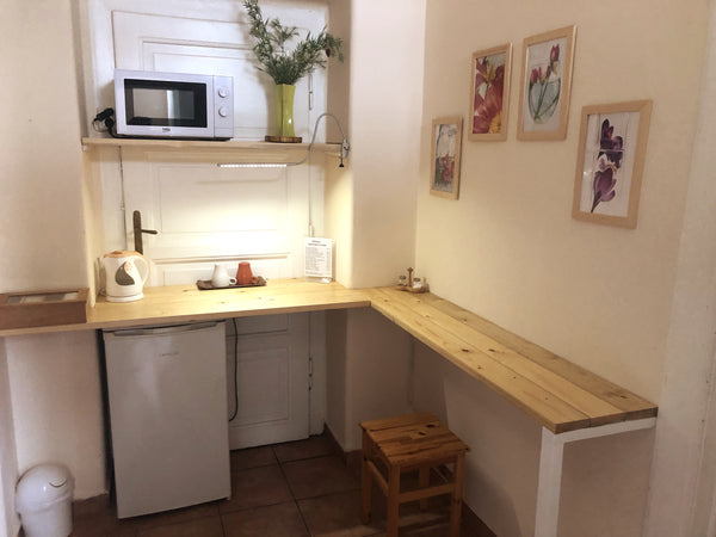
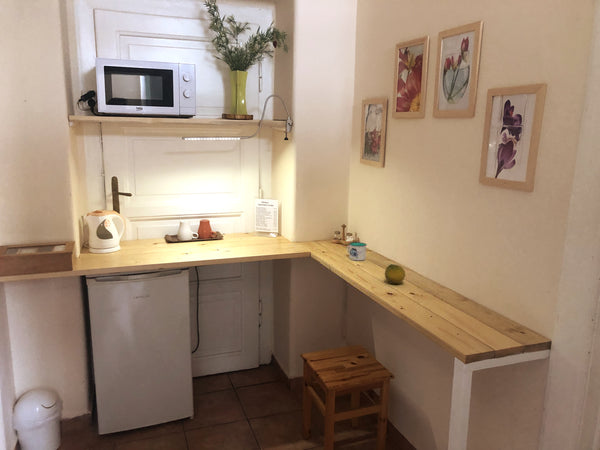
+ fruit [384,263,406,285]
+ mug [346,241,368,261]
